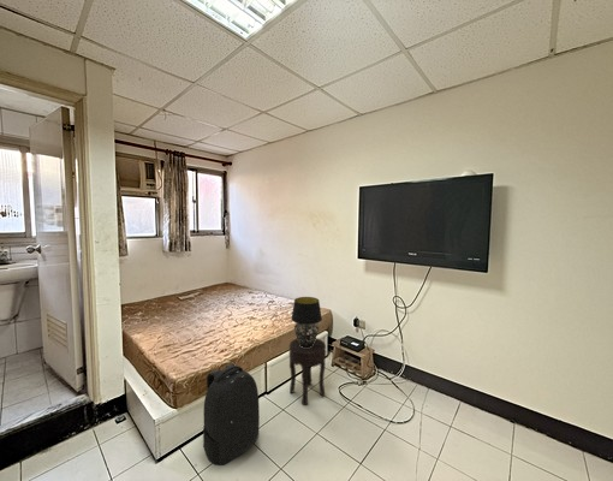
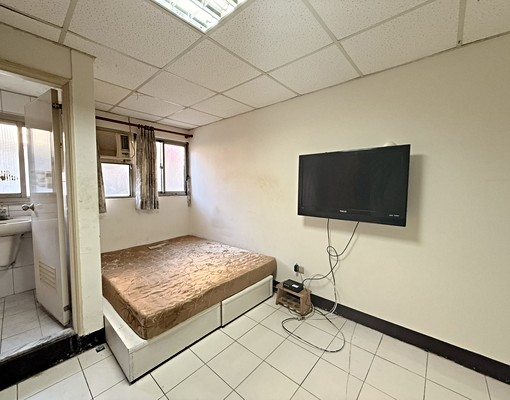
- backpack [202,362,261,467]
- table lamp [290,296,323,348]
- side table [288,337,327,406]
